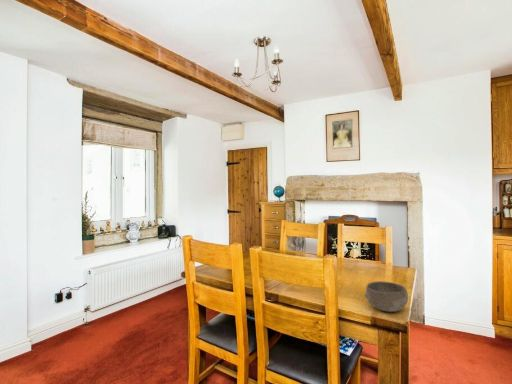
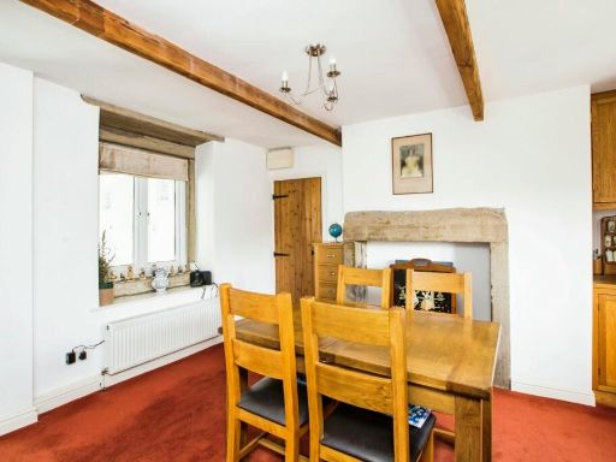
- bowl [364,280,409,313]
